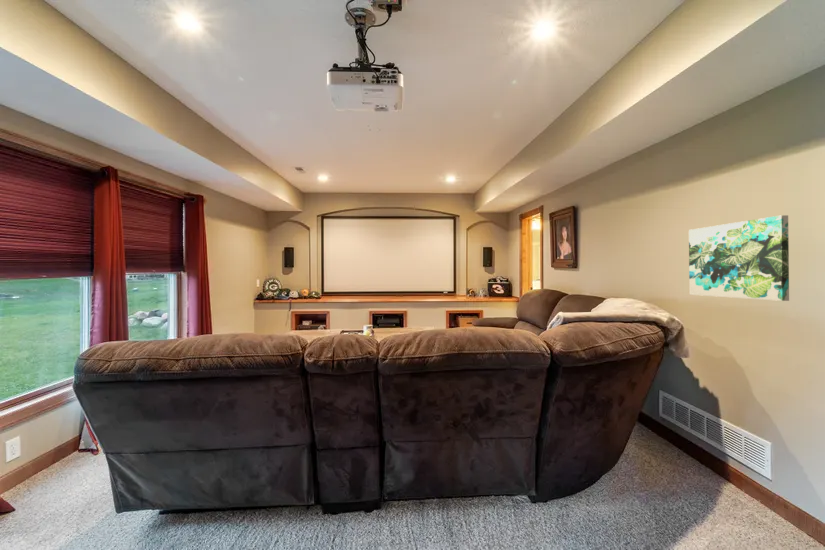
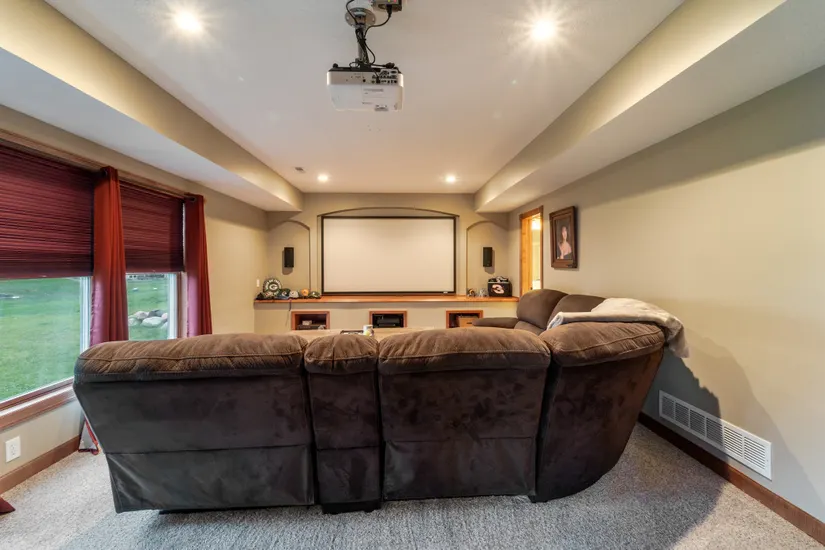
- wall art [688,214,790,302]
